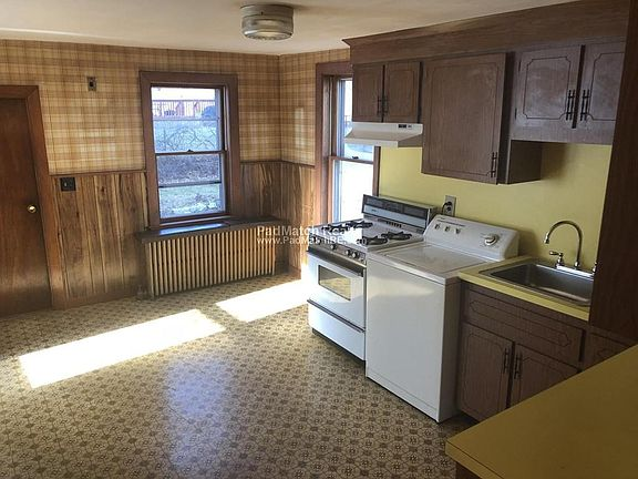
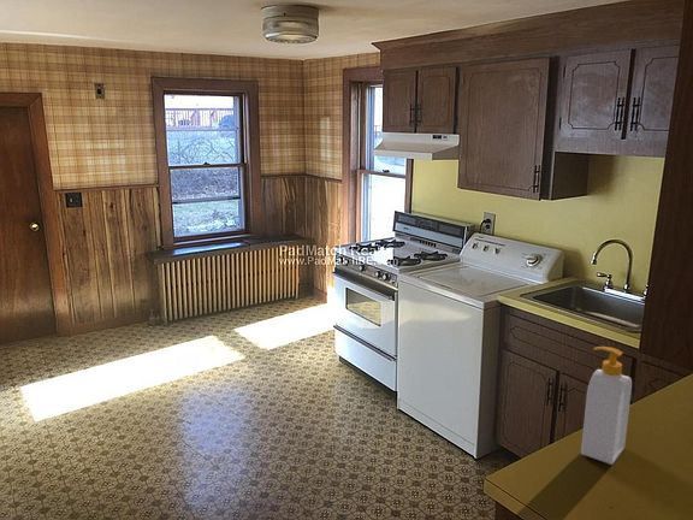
+ soap bottle [580,345,633,466]
